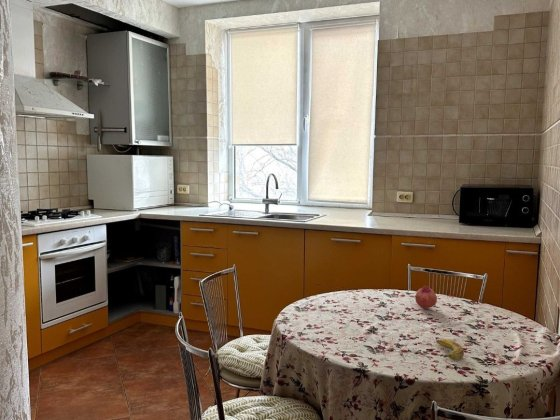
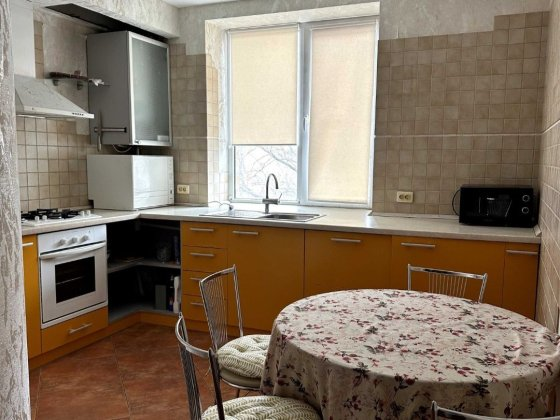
- banana [435,338,465,361]
- fruit [414,285,438,309]
